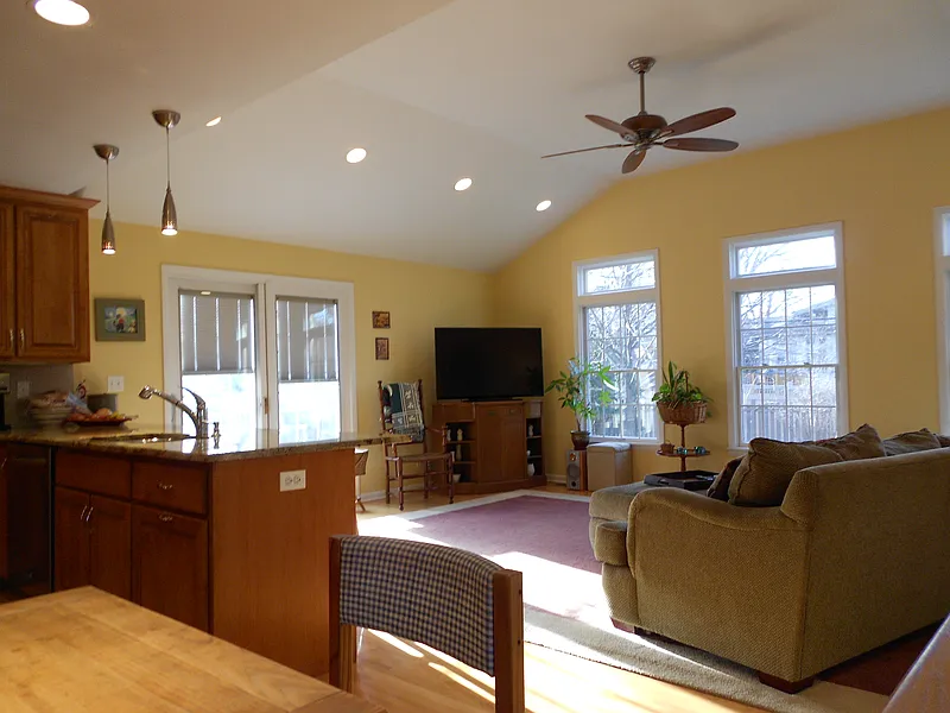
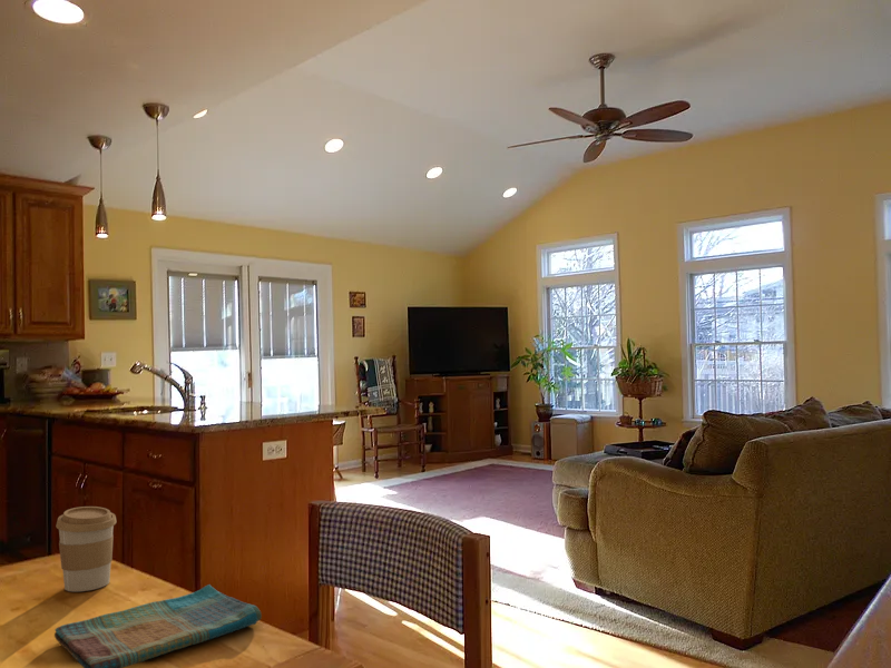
+ dish towel [53,583,263,668]
+ coffee cup [55,505,117,592]
